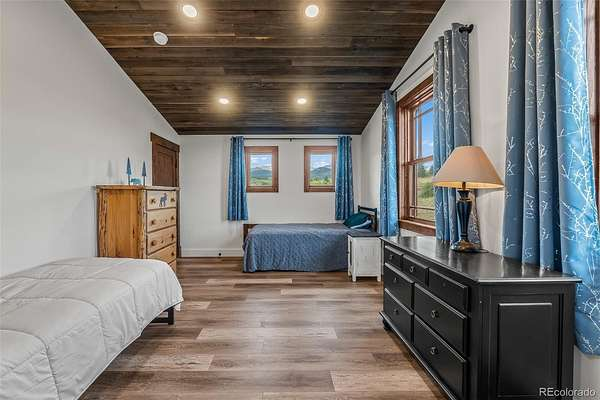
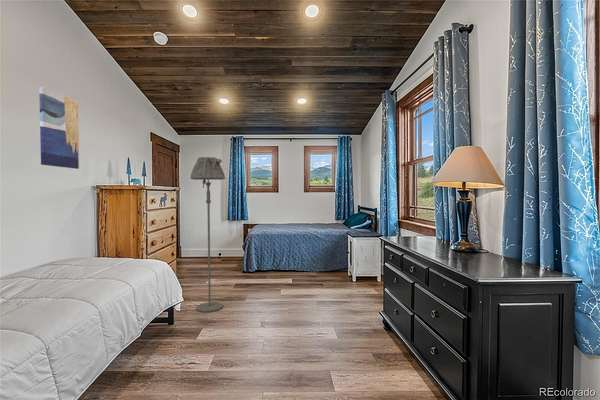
+ wall art [38,86,80,170]
+ floor lamp [189,156,226,313]
